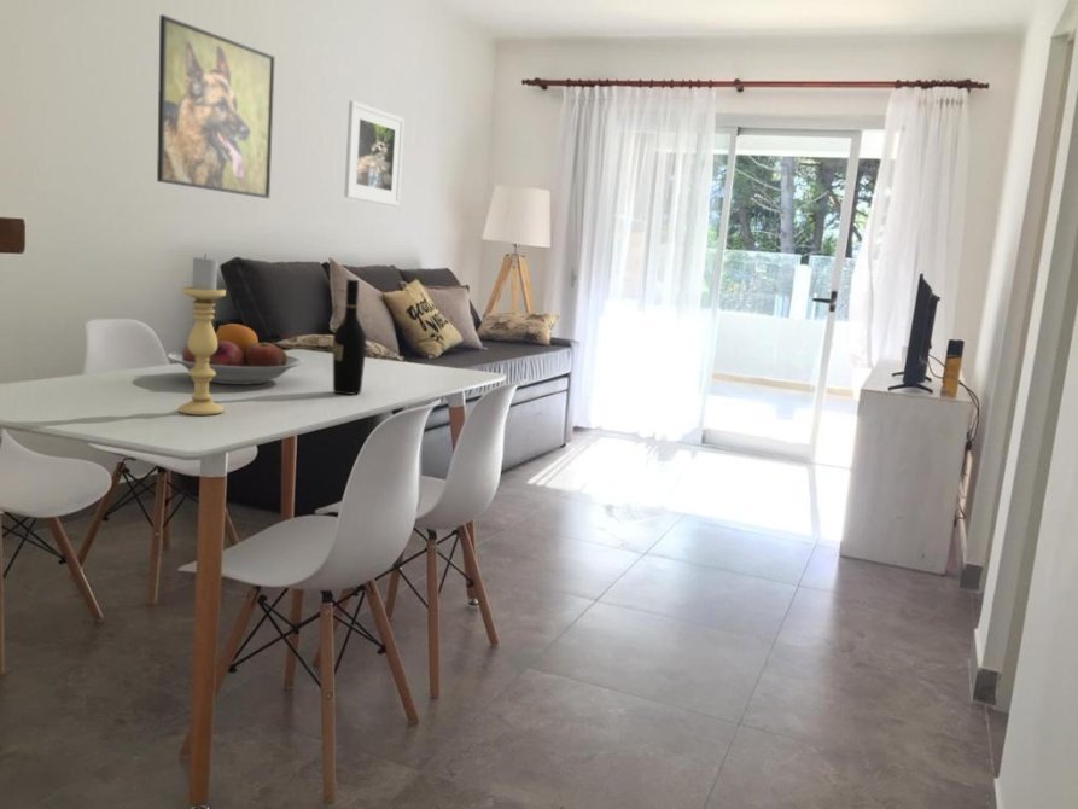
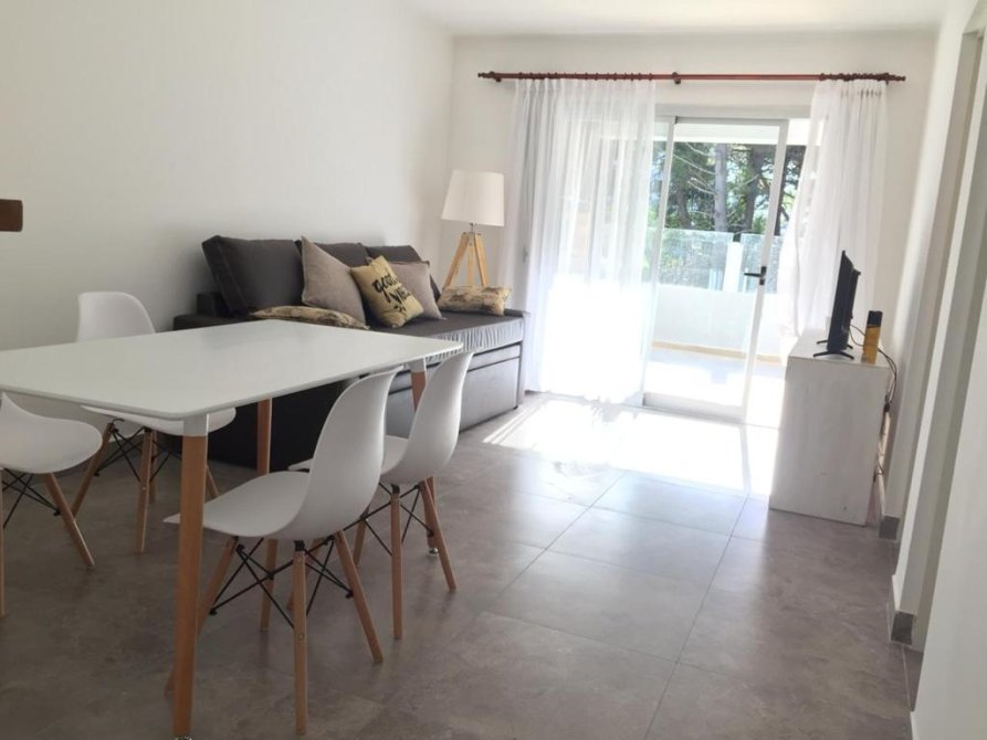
- wine bottle [332,278,367,396]
- candle holder [177,254,227,417]
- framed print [343,99,406,208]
- fruit bowl [167,322,304,386]
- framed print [156,13,276,199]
